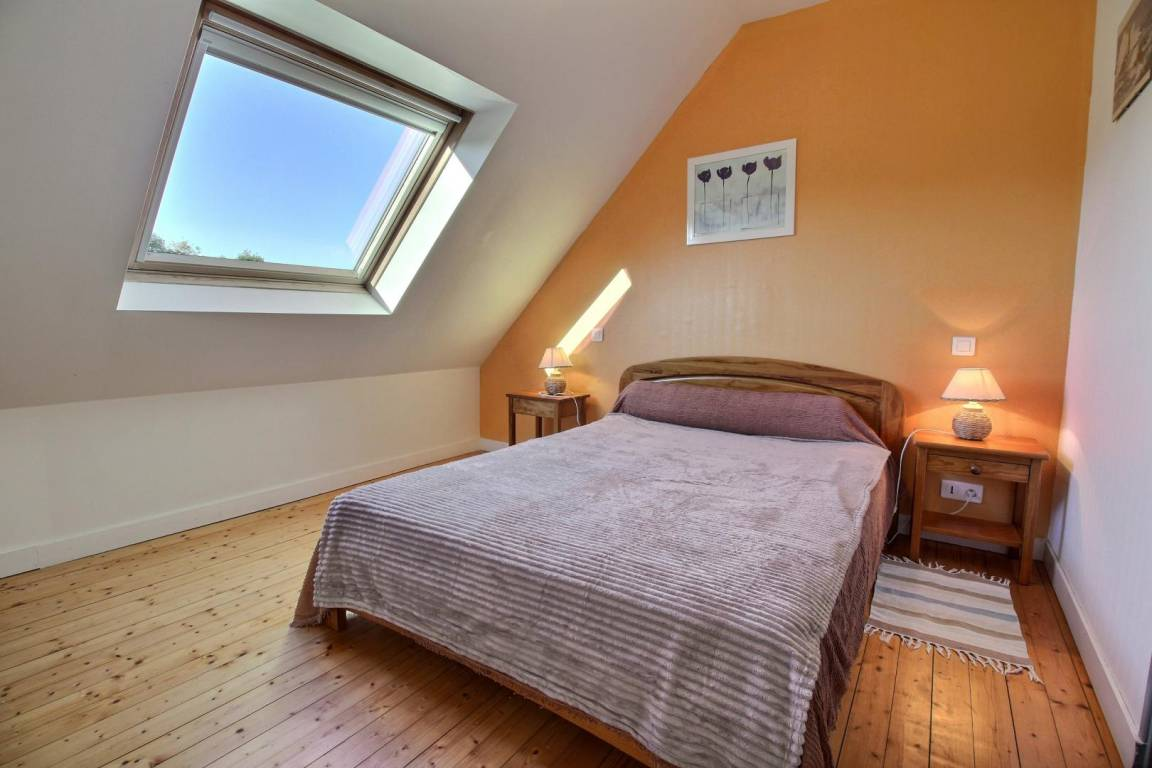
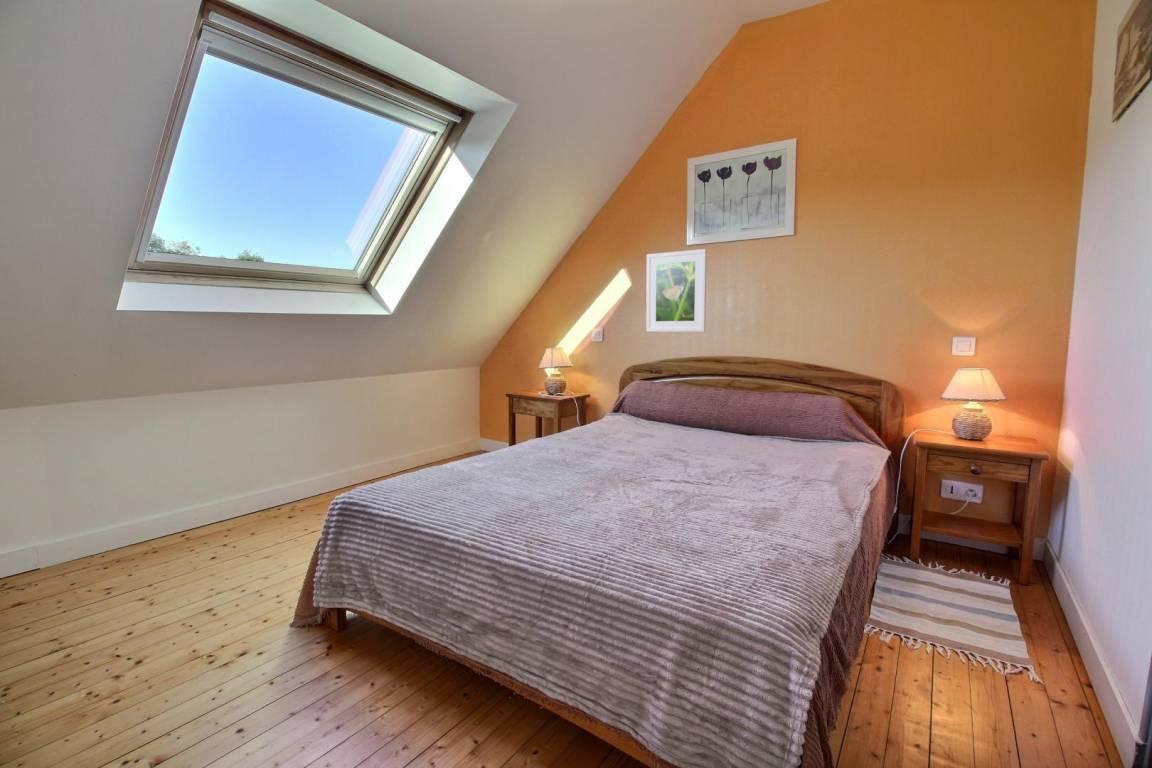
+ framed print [645,248,708,333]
